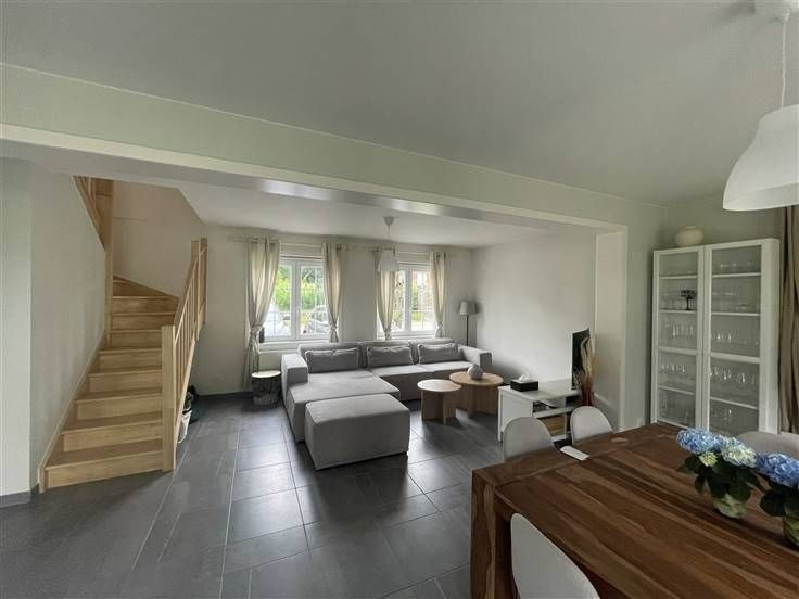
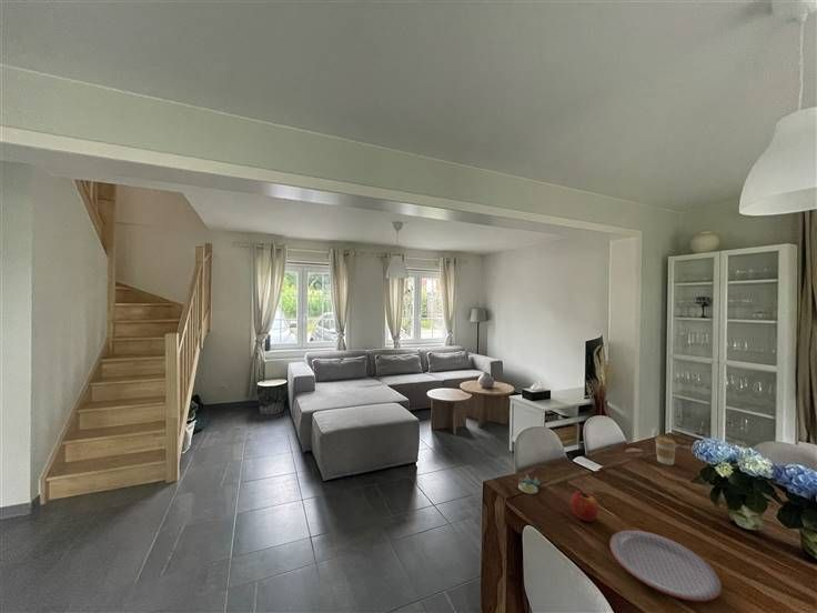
+ apple [569,490,599,523]
+ salt and pepper shaker set [517,474,542,495]
+ coffee cup [654,435,678,466]
+ plate [609,529,723,602]
